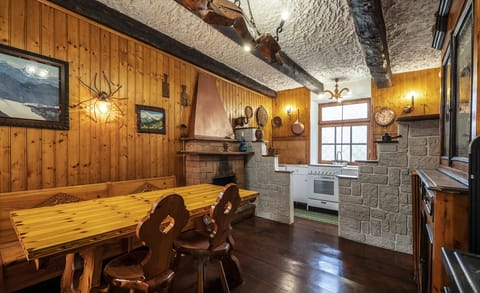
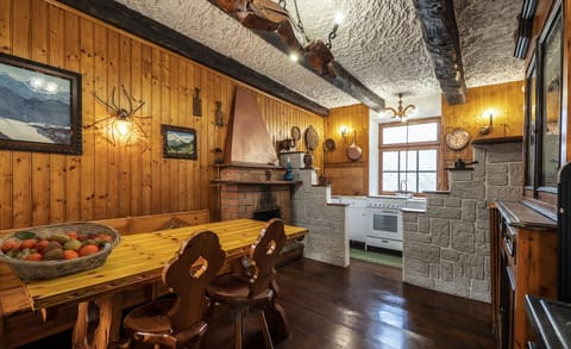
+ fruit basket [0,220,123,282]
